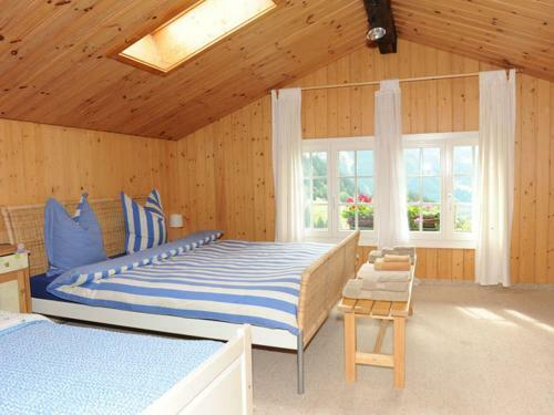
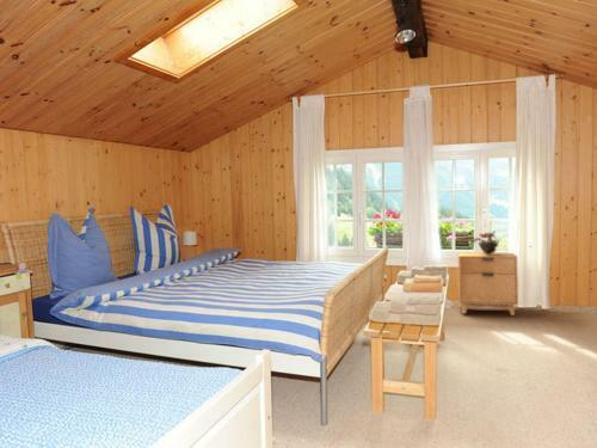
+ cabinet [456,251,519,317]
+ potted flower [470,231,499,254]
